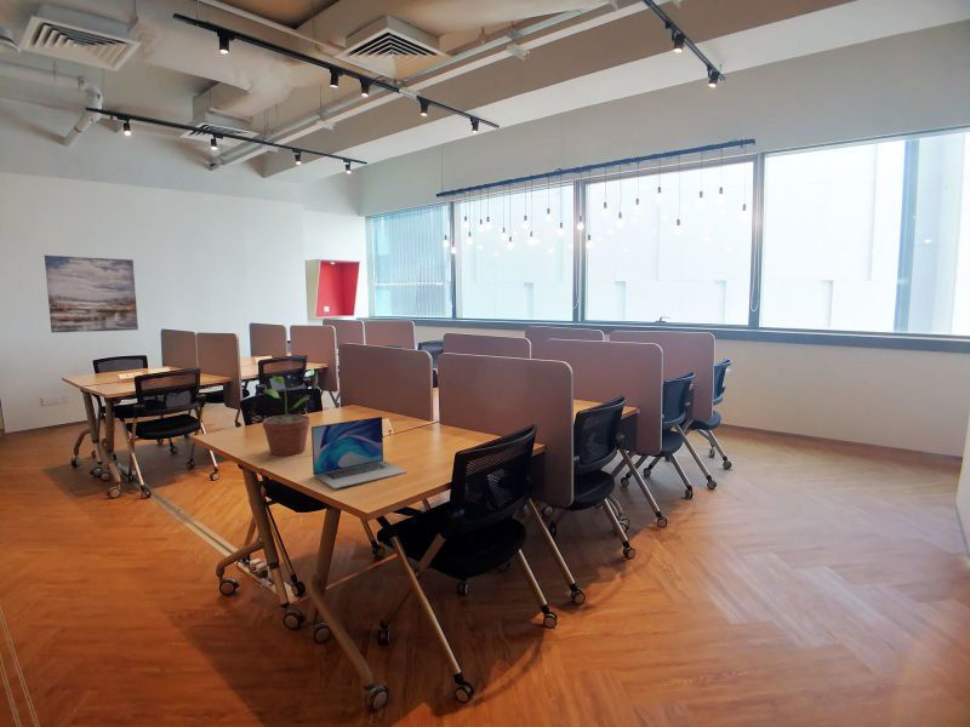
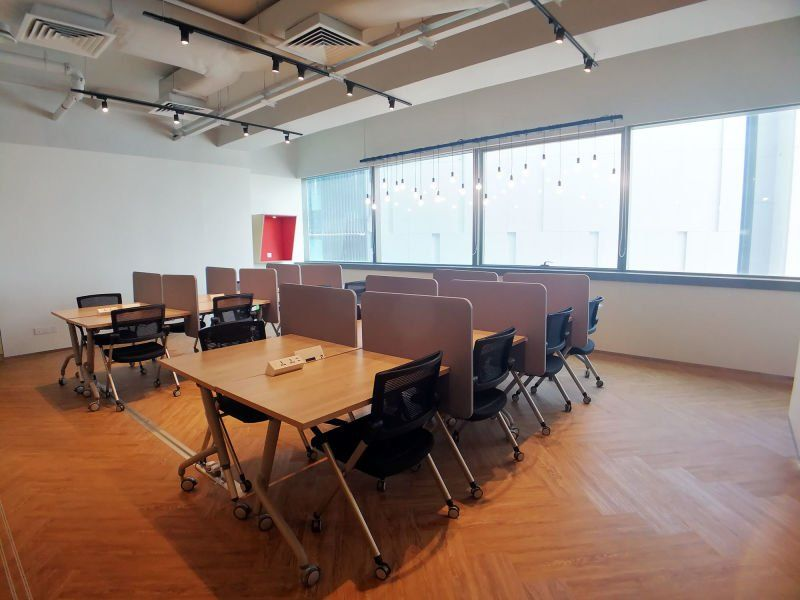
- wall art [44,254,139,334]
- laptop [310,416,409,490]
- potted plant [262,374,312,457]
